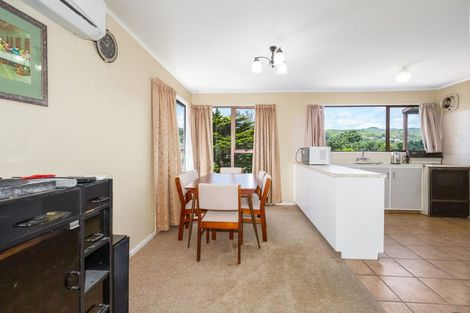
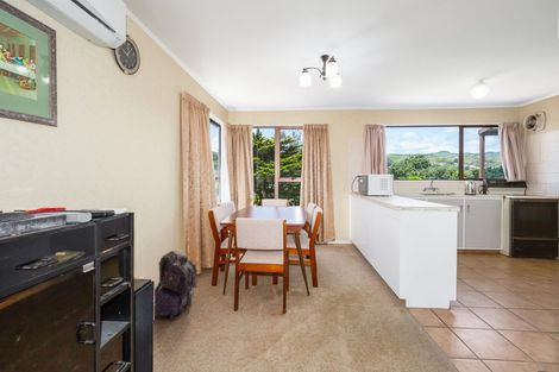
+ backpack [153,250,199,320]
